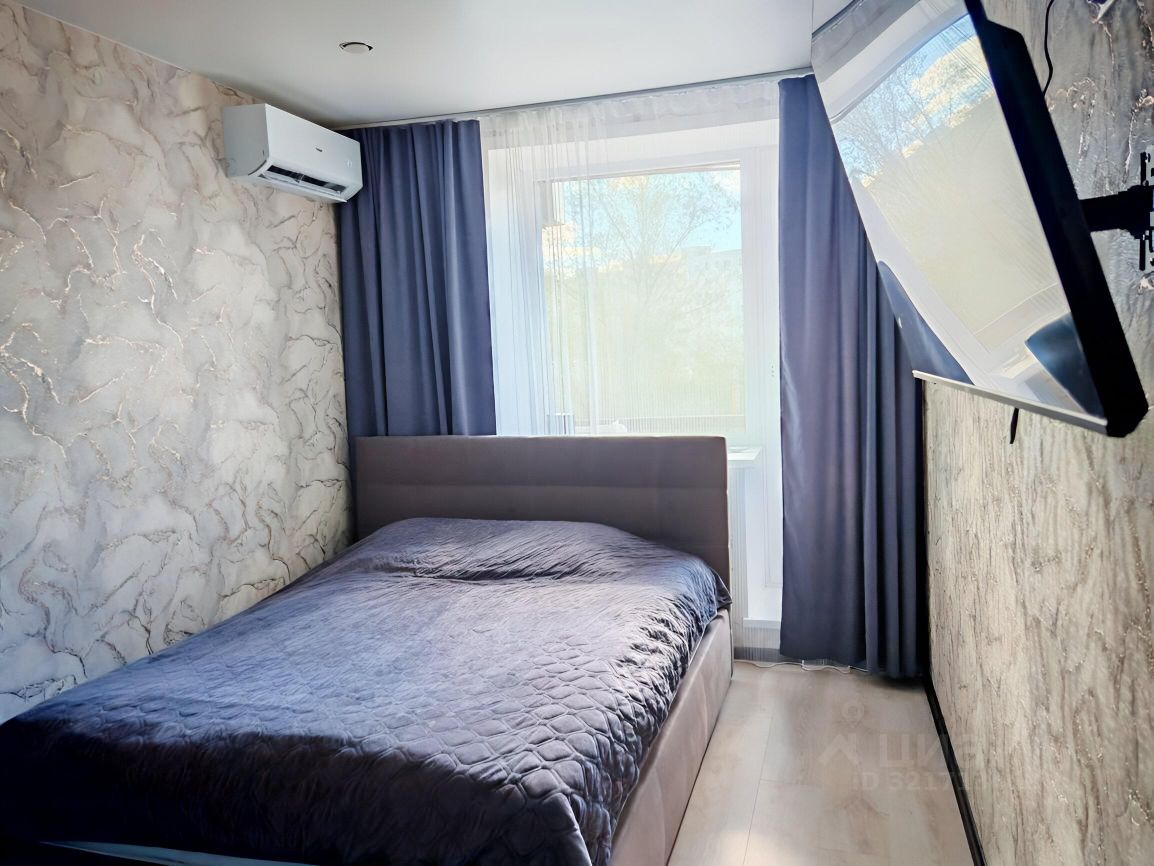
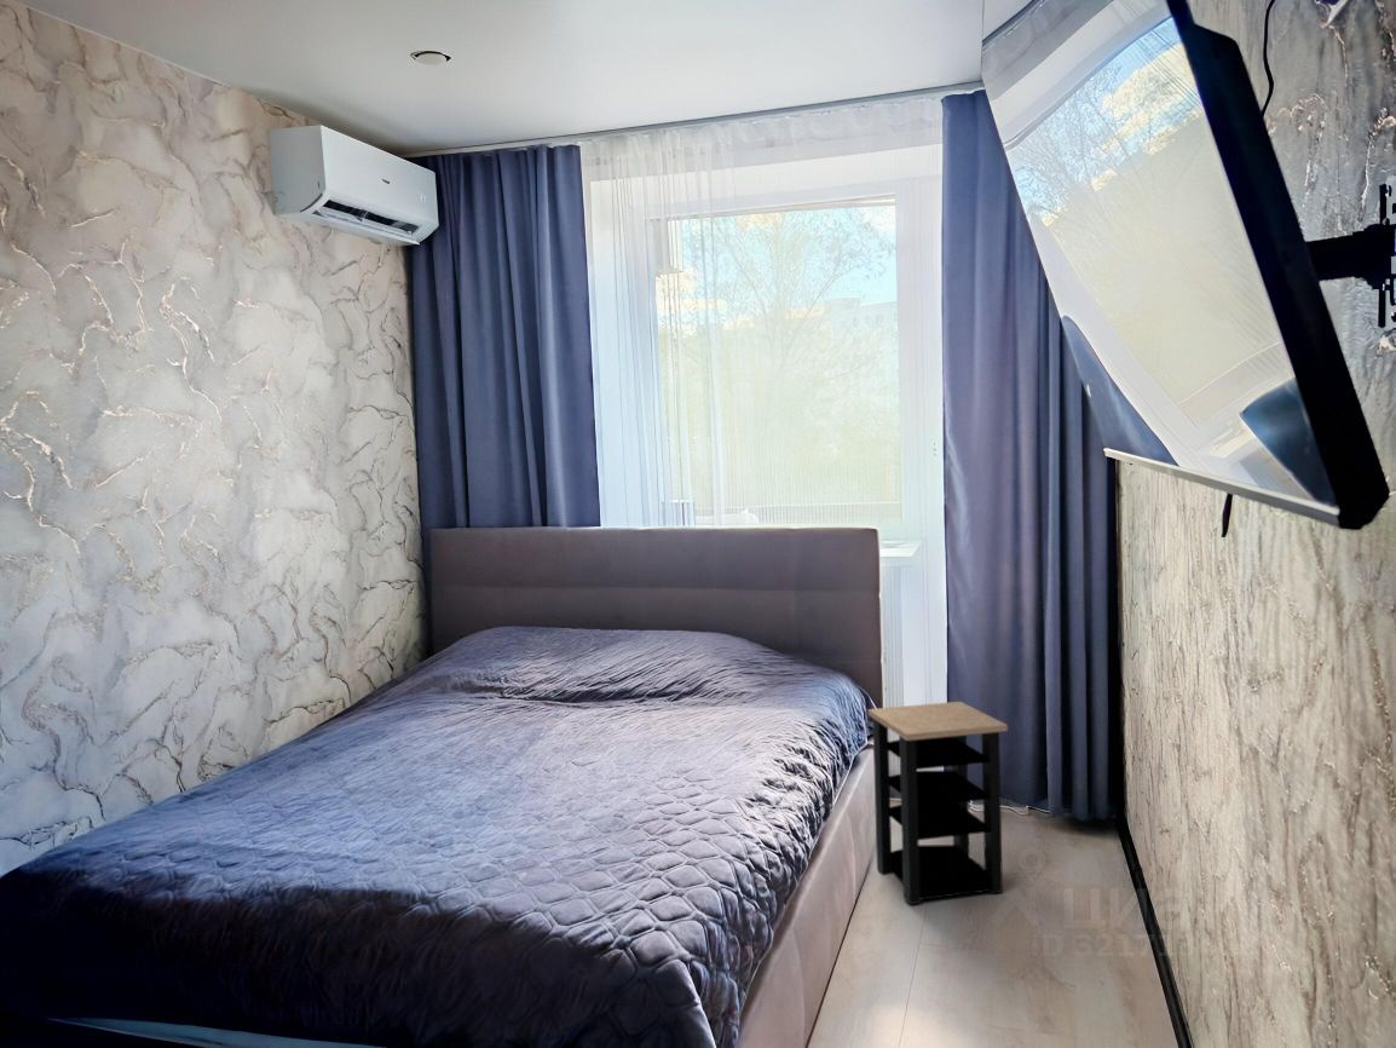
+ side table [867,701,1009,905]
